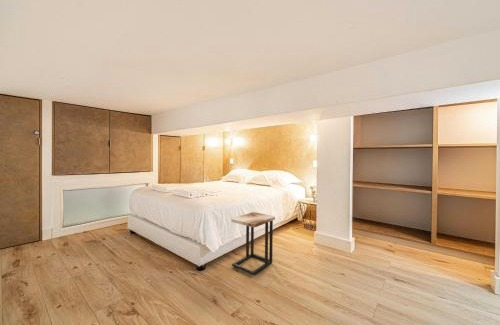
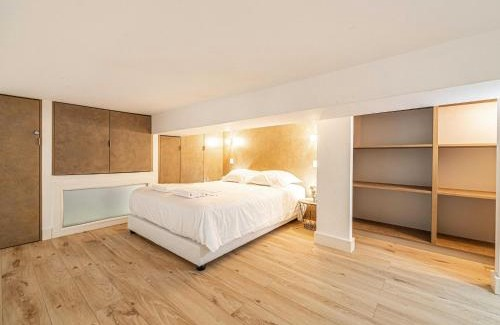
- side table [230,211,276,276]
